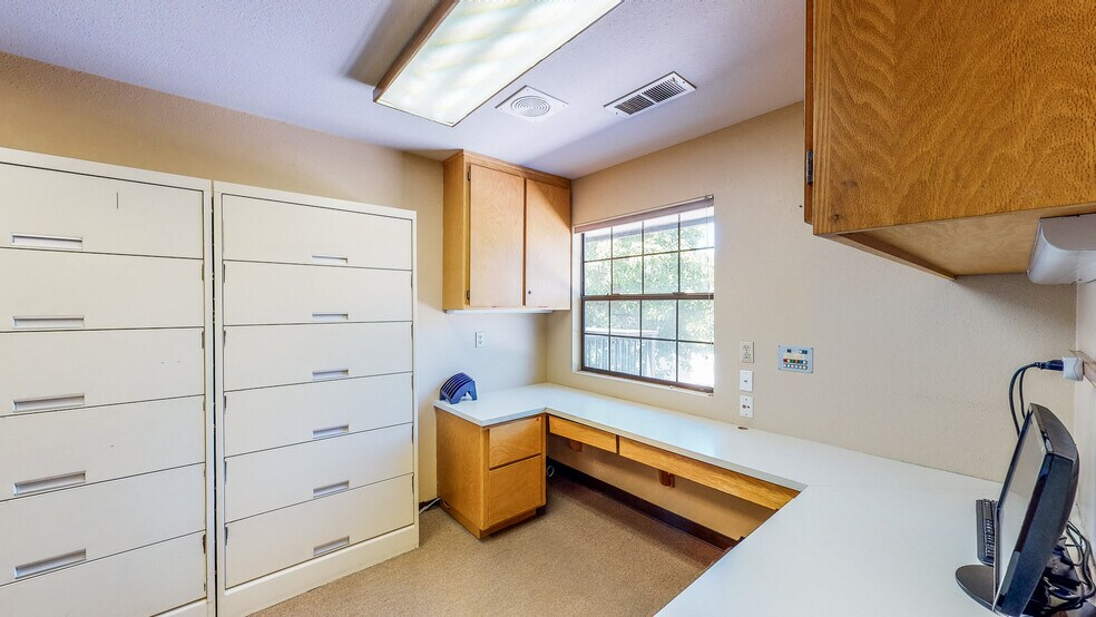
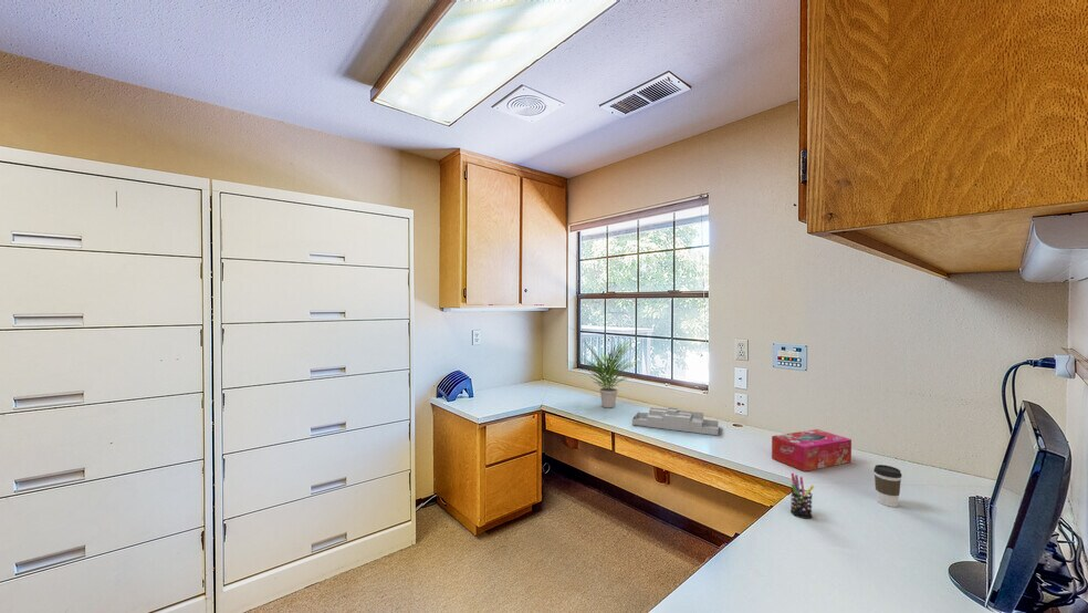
+ pen holder [789,471,815,520]
+ tissue box [771,428,852,472]
+ desk organizer [631,406,720,436]
+ coffee cup [872,464,903,508]
+ potted plant [578,339,641,409]
